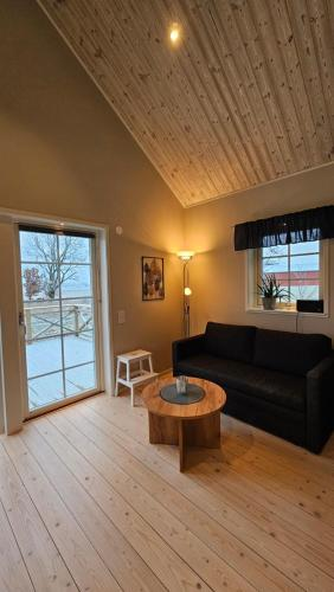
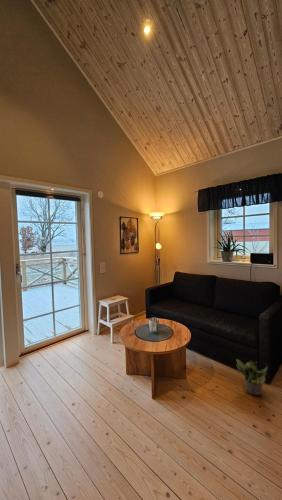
+ potted plant [235,358,268,396]
